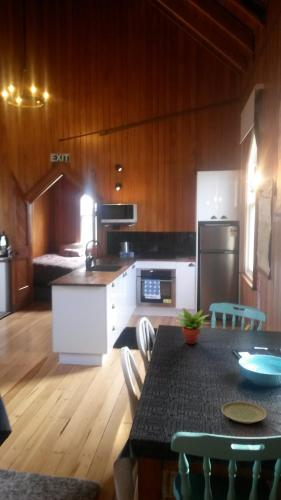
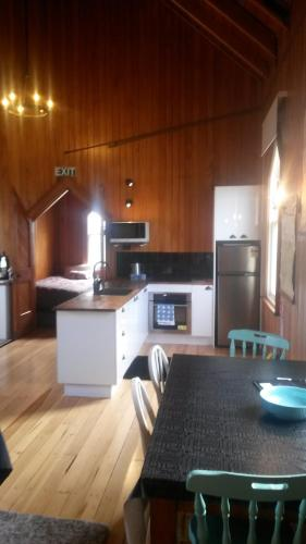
- plate [220,401,267,424]
- succulent plant [174,307,210,345]
